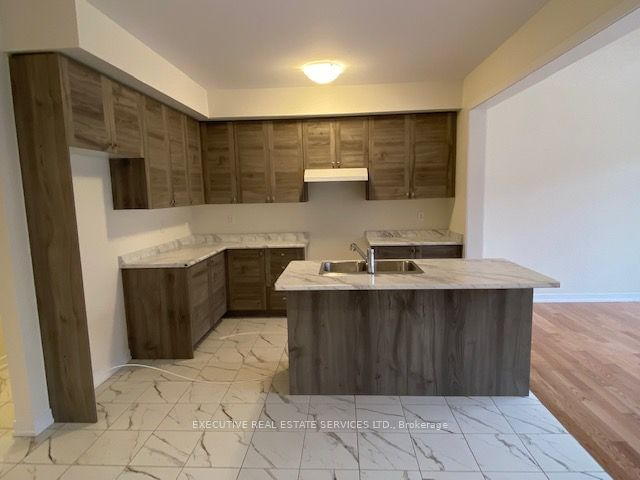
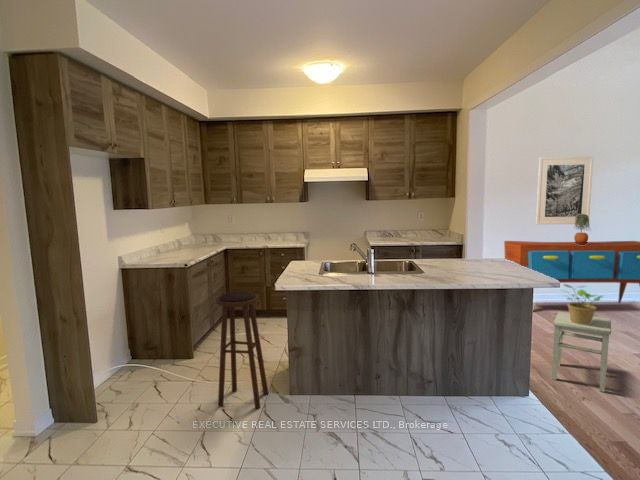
+ sideboard [503,240,640,304]
+ stool [215,291,269,409]
+ stool [551,310,612,393]
+ potted plant [561,283,604,325]
+ potted plant [573,214,592,245]
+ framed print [535,155,594,225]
